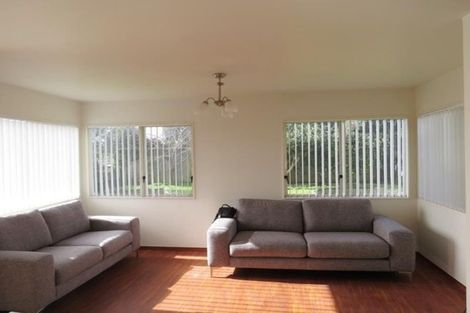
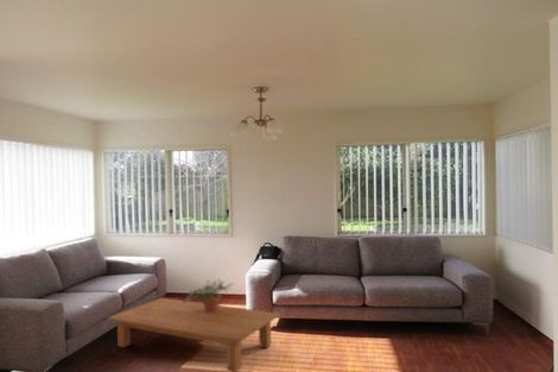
+ coffee table [107,297,280,372]
+ potted plant [184,278,236,313]
